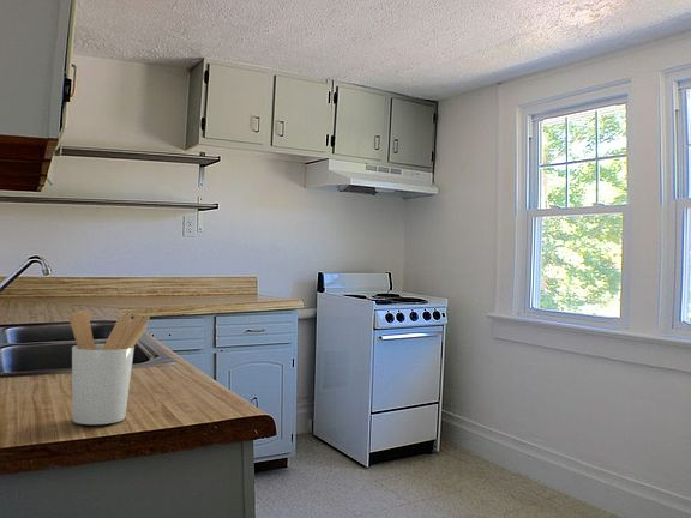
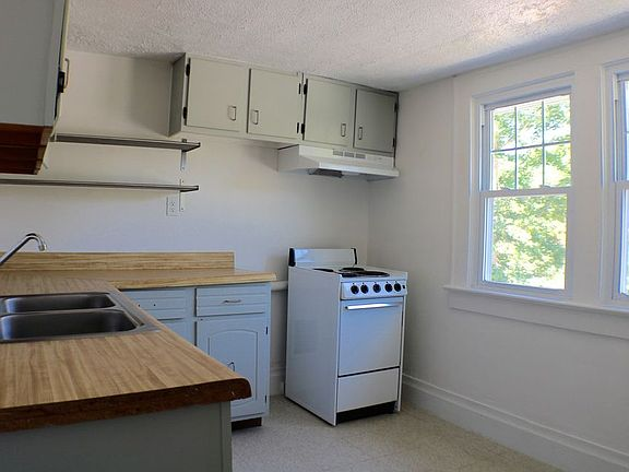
- utensil holder [68,309,151,426]
